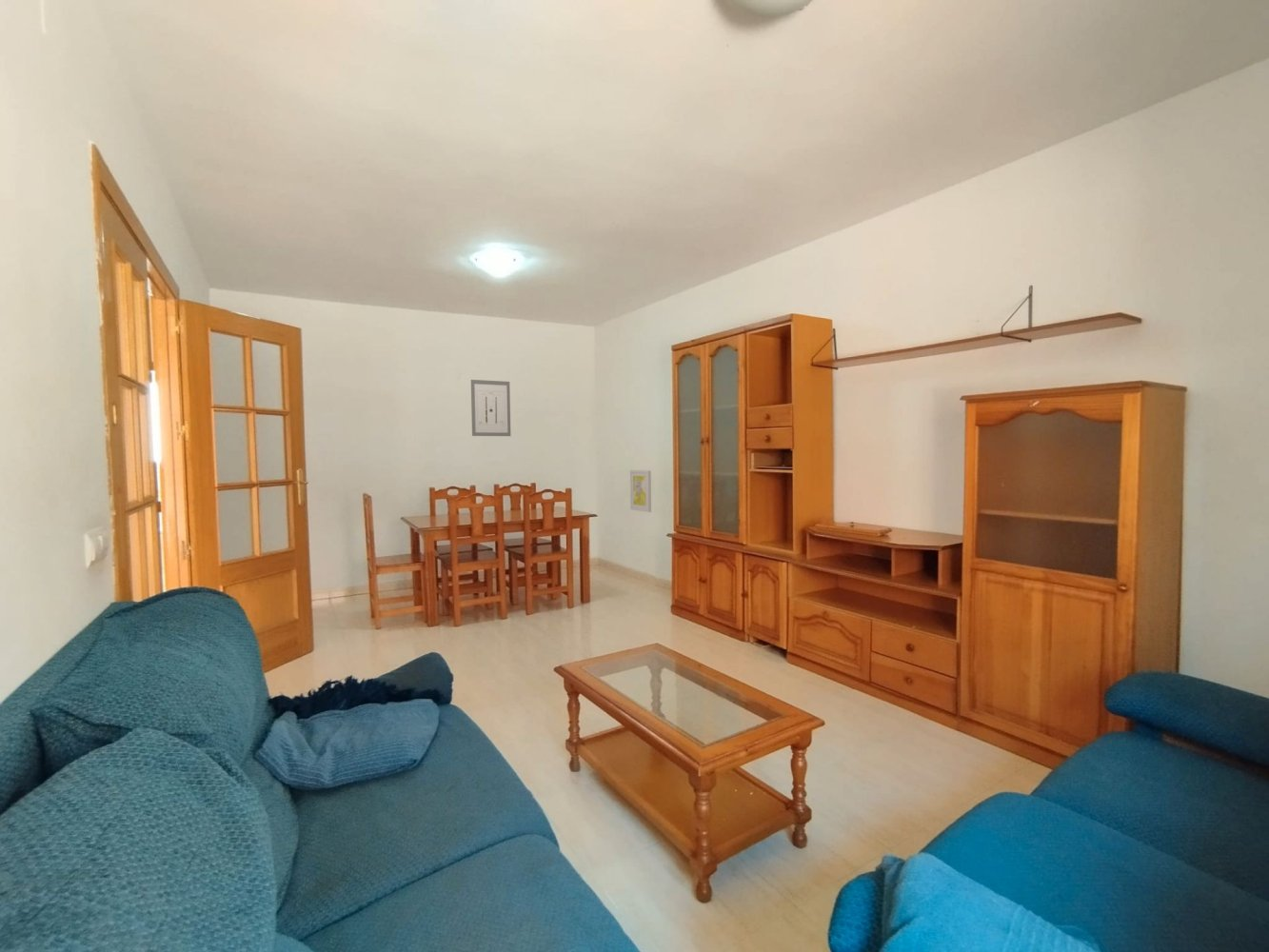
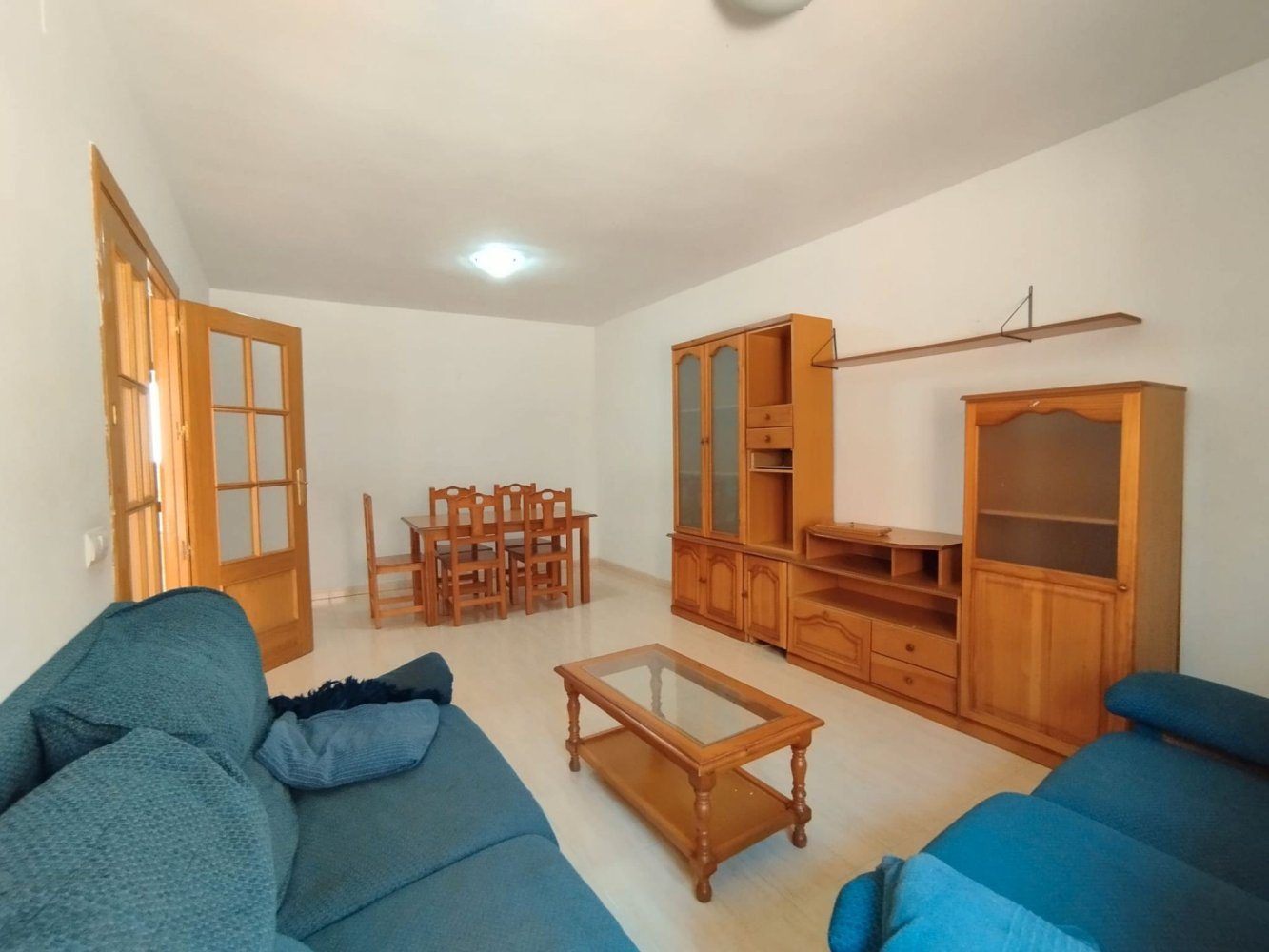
- wall art [470,379,511,437]
- wall art [629,469,652,513]
